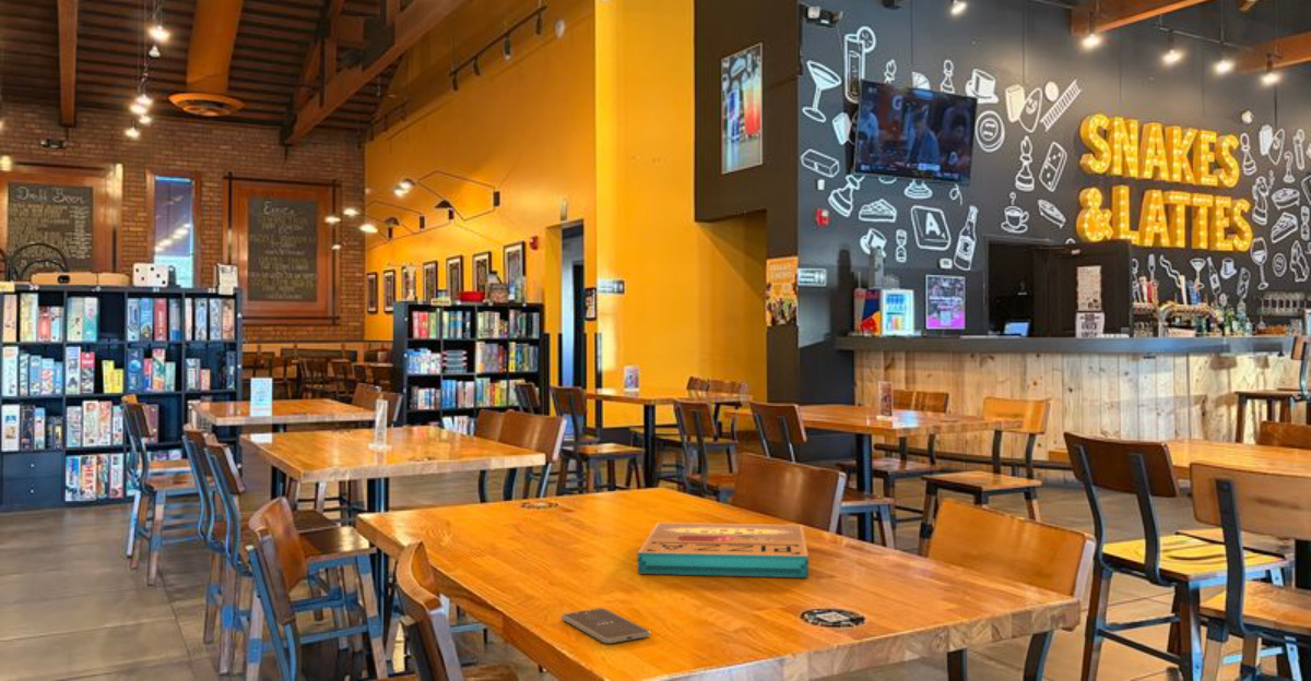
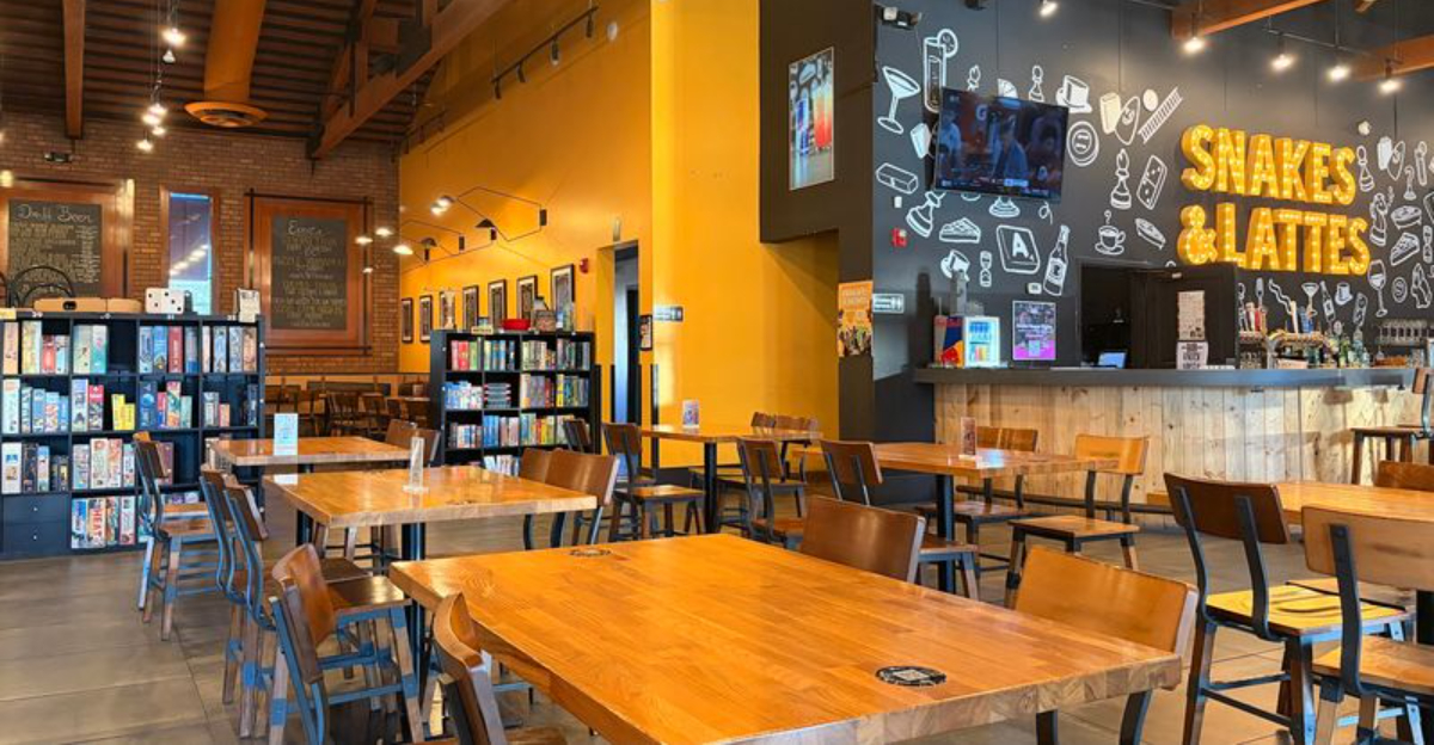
- pizza box [637,522,810,578]
- smartphone [560,607,651,644]
